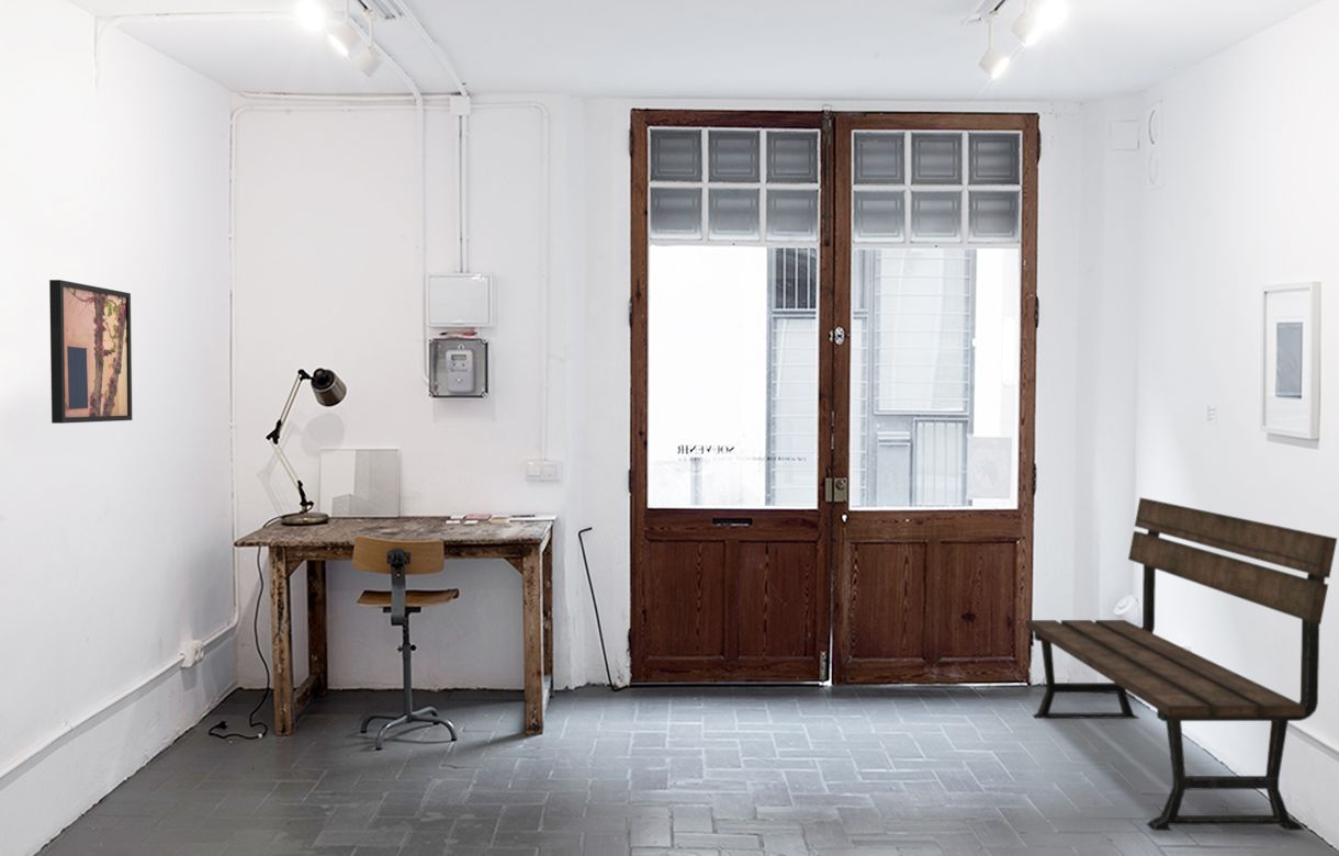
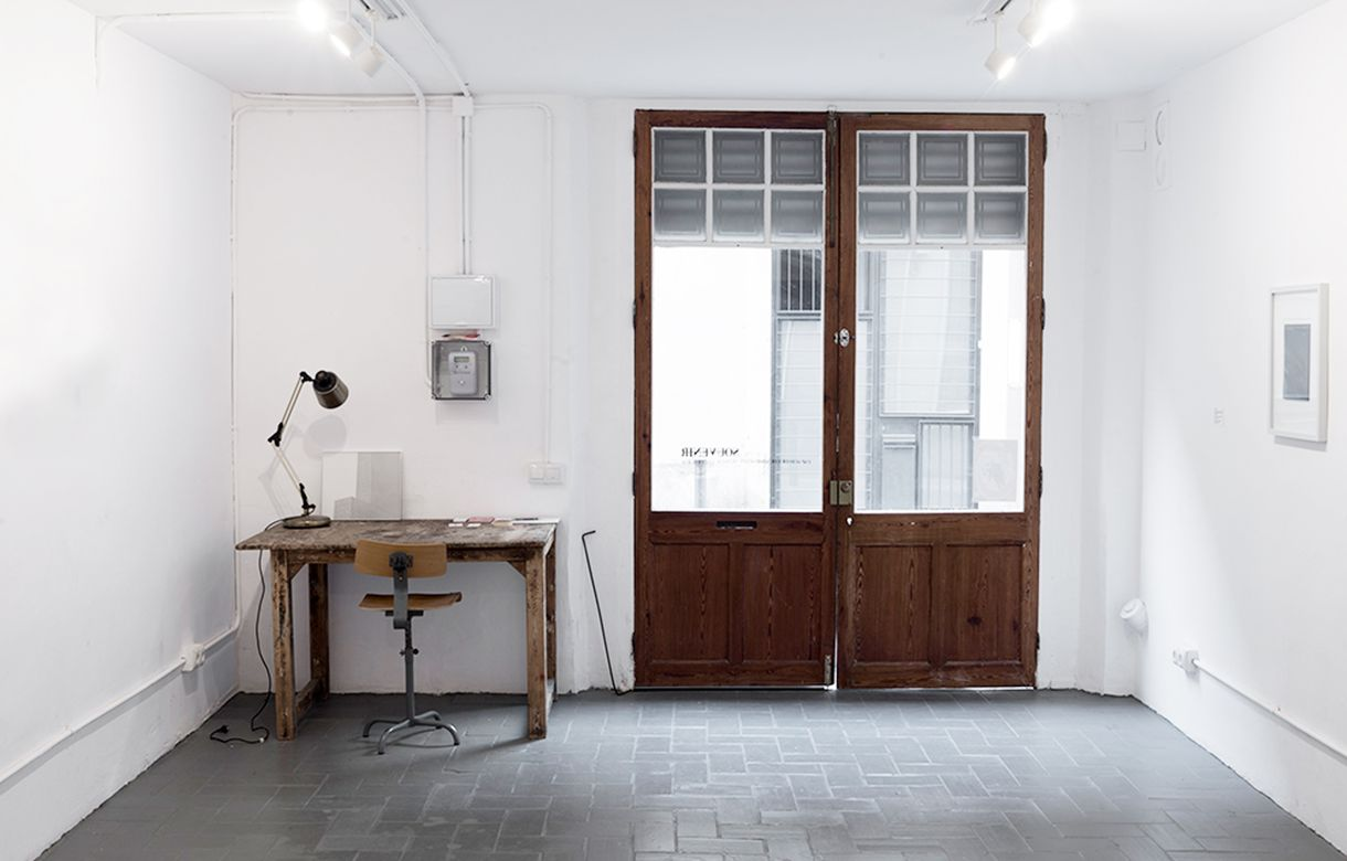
- bench [1025,497,1339,832]
- wall art [48,279,133,425]
